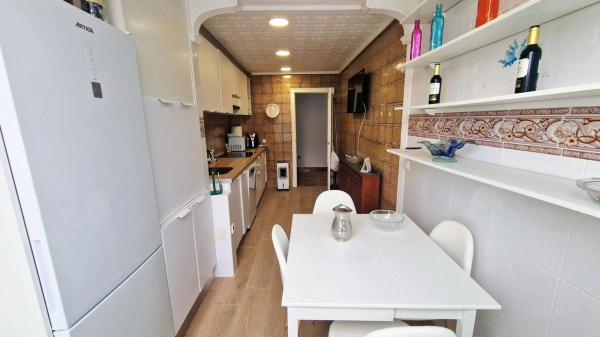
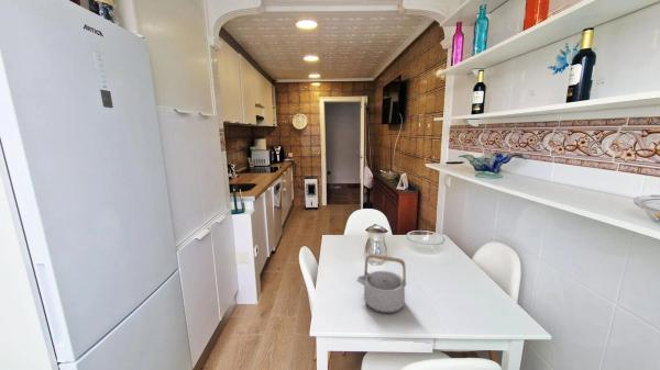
+ teapot [355,253,407,314]
